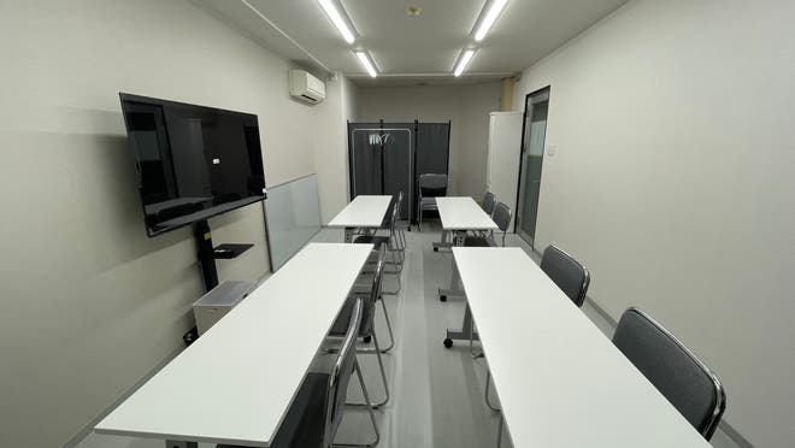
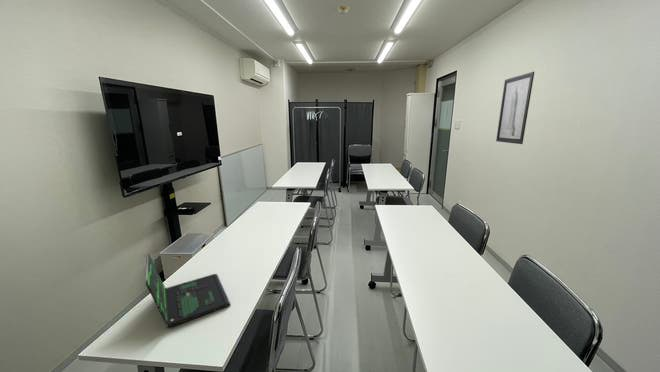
+ laptop [145,252,232,329]
+ wall art [495,71,535,145]
